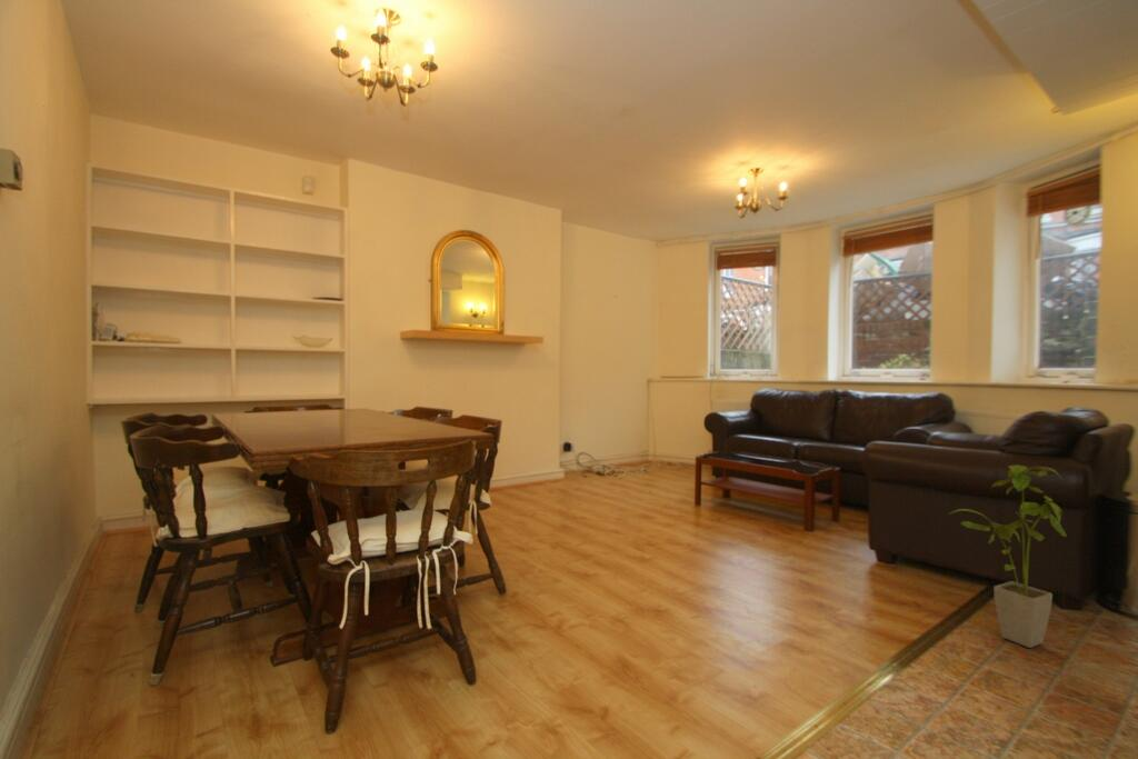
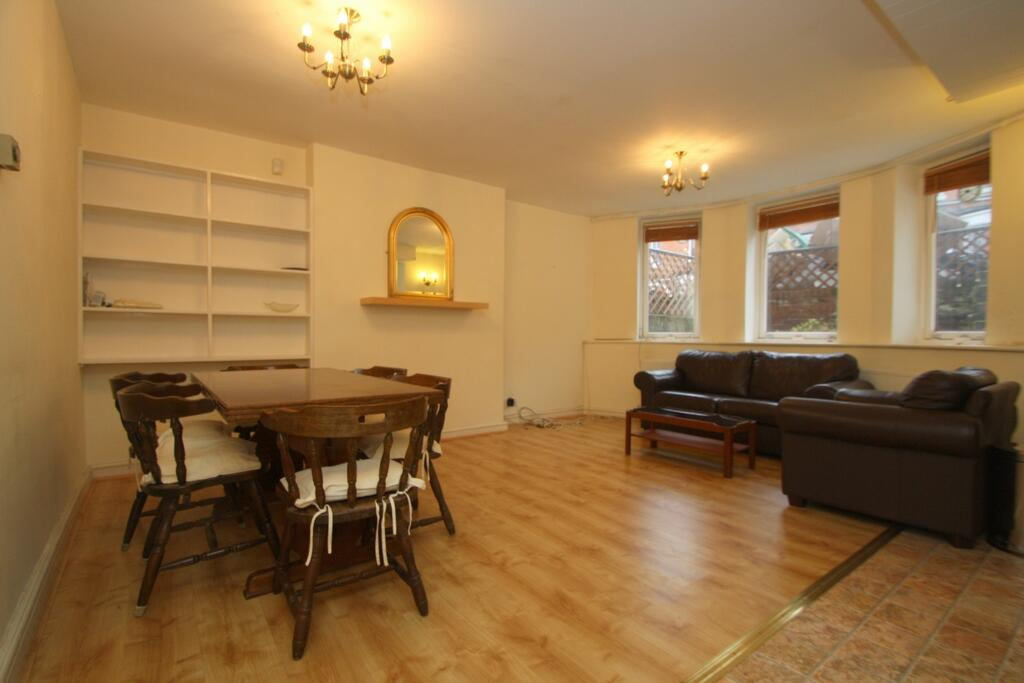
- house plant [947,463,1068,649]
